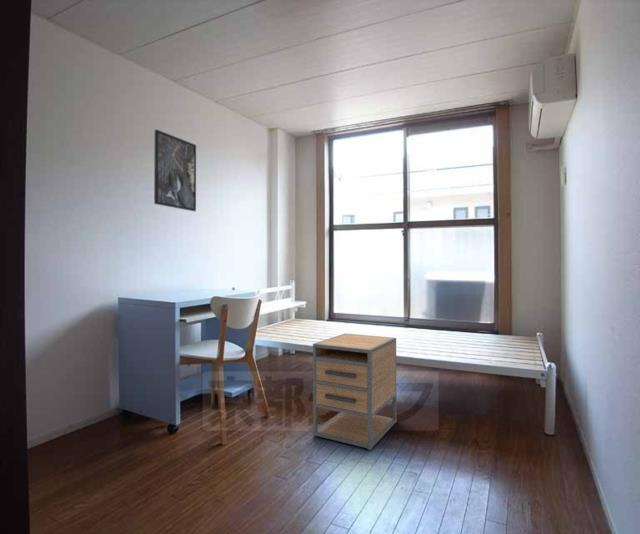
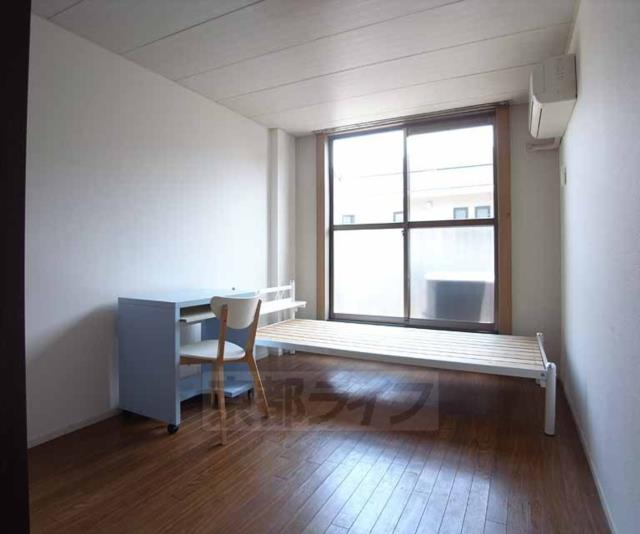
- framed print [153,129,197,212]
- nightstand [312,332,397,451]
